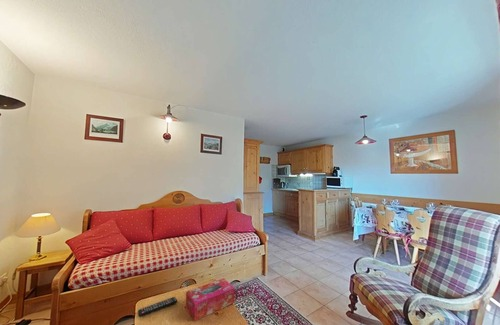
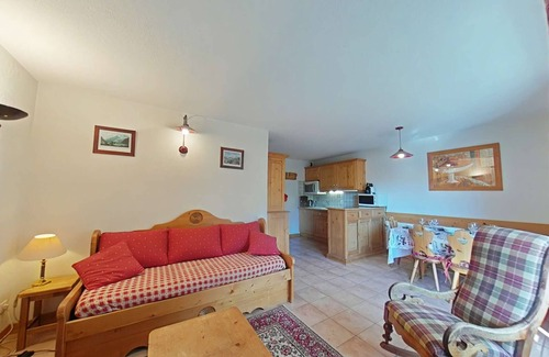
- remote control [137,296,178,318]
- tissue box [185,277,236,322]
